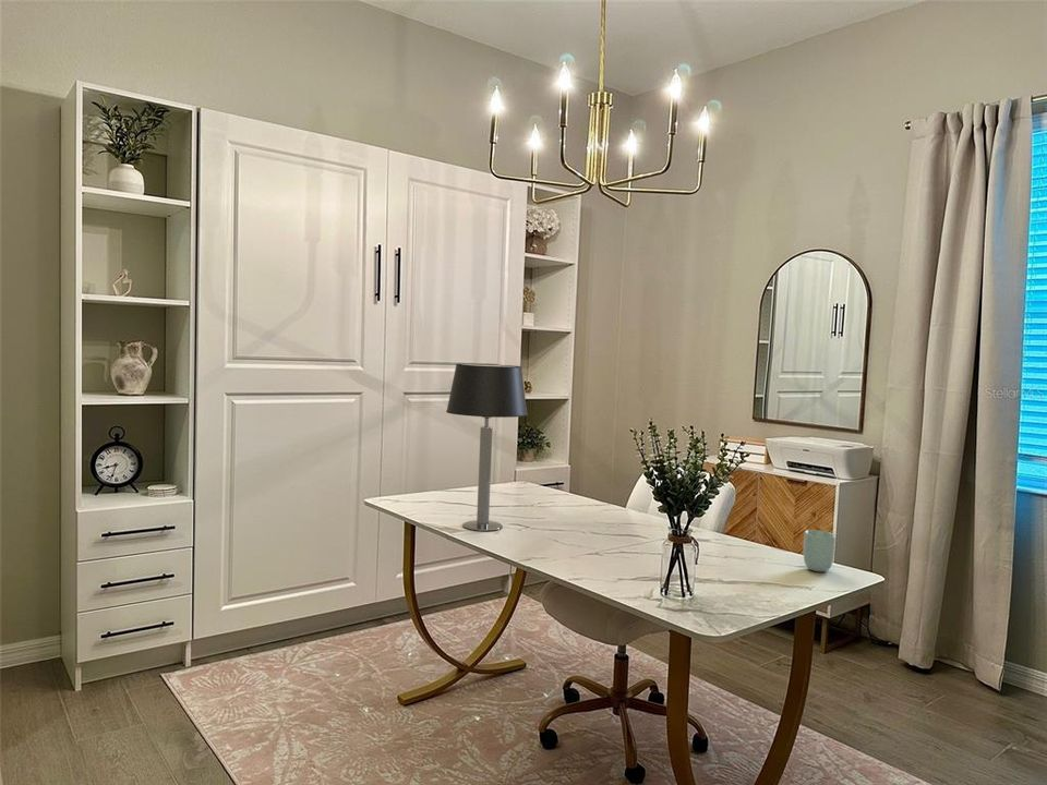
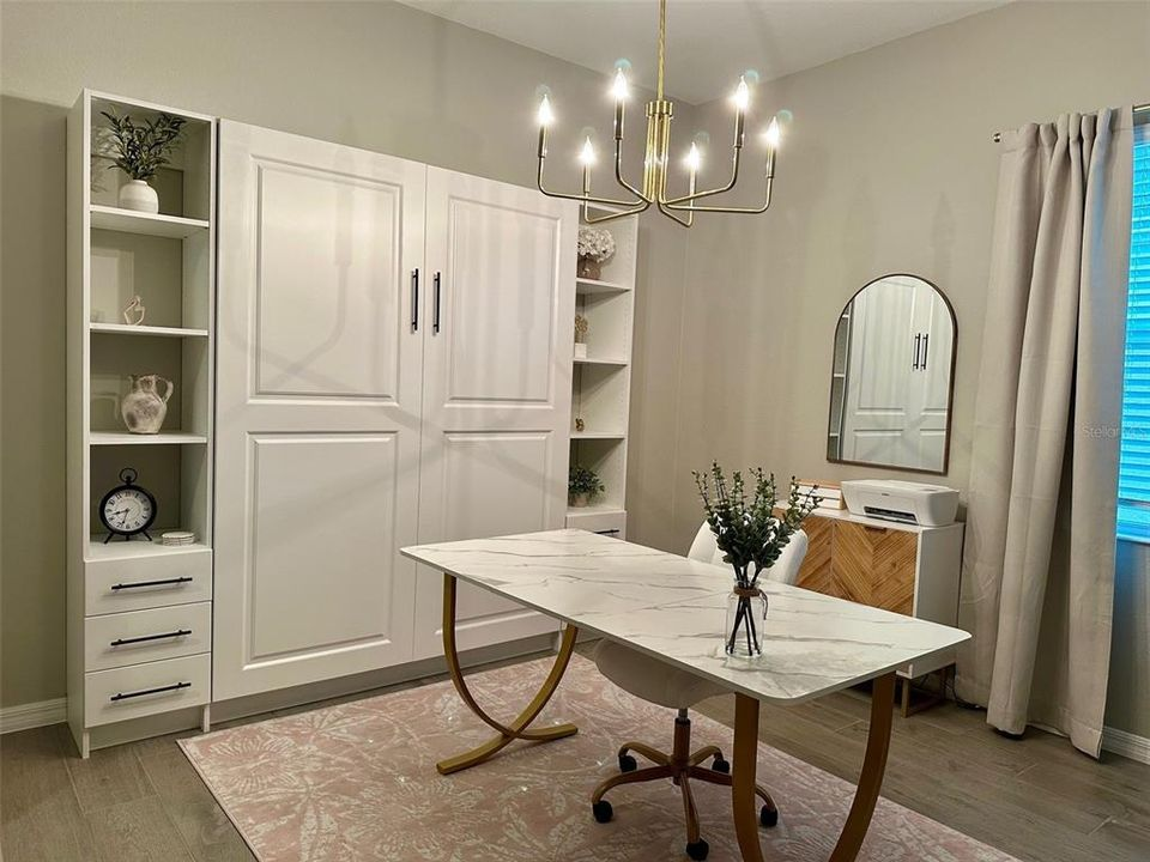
- table lamp [445,363,529,532]
- cup [803,529,837,572]
